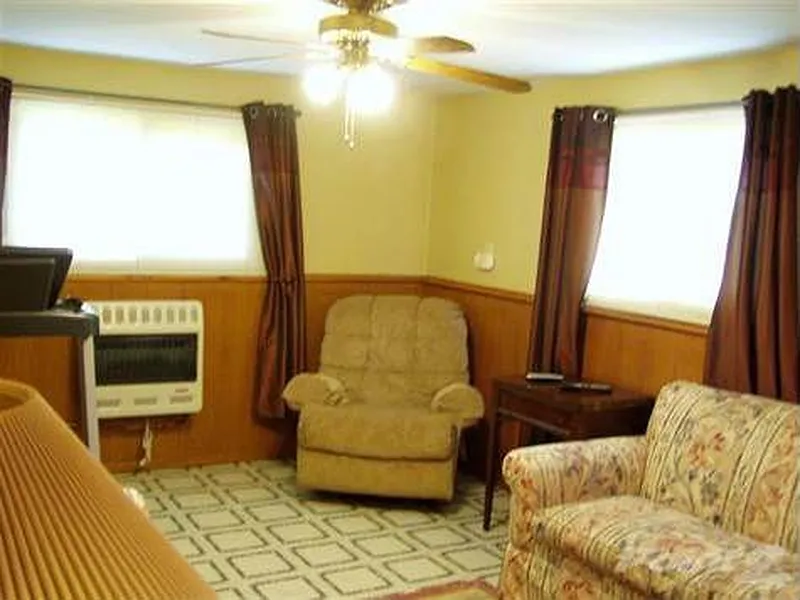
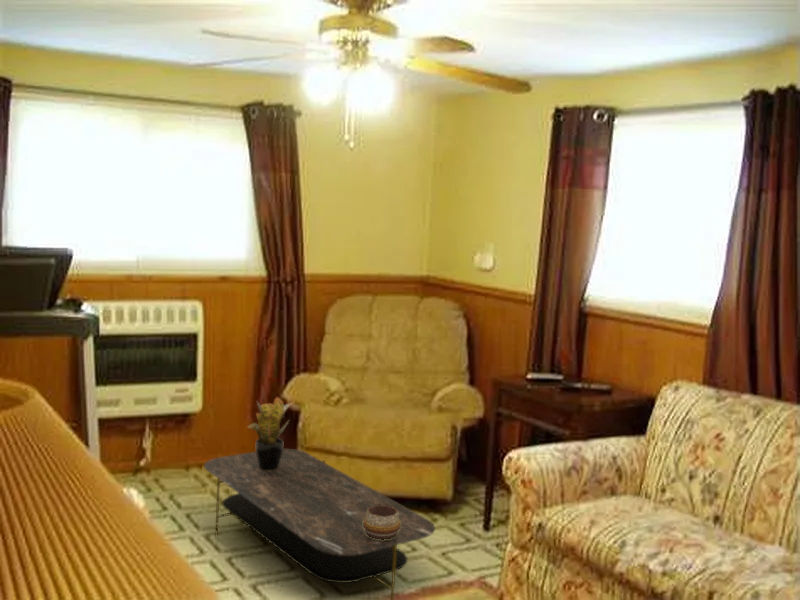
+ decorative bowl [363,505,400,540]
+ potted plant [247,396,295,470]
+ coffee table [203,448,436,600]
